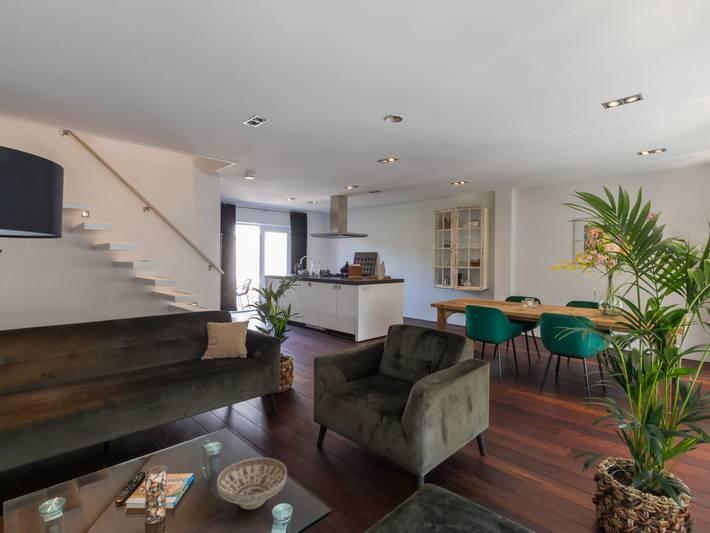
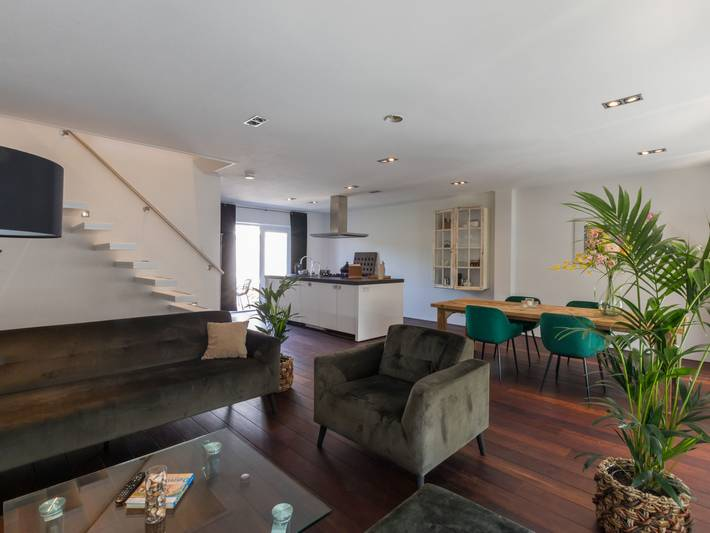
- decorative bowl [216,456,288,511]
